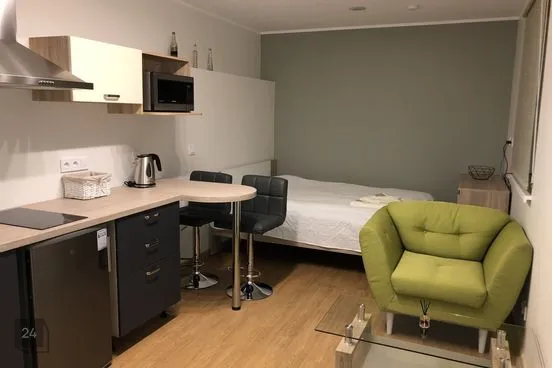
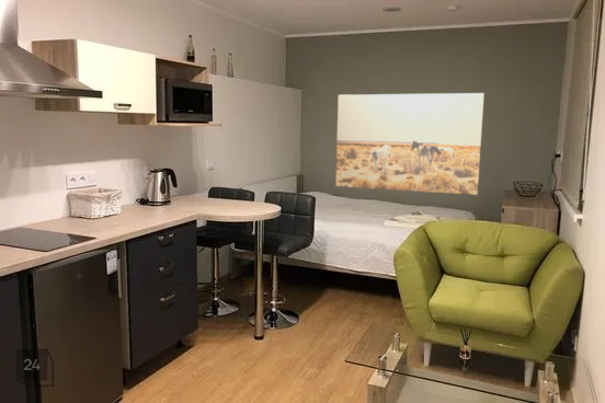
+ wall art [334,92,486,196]
